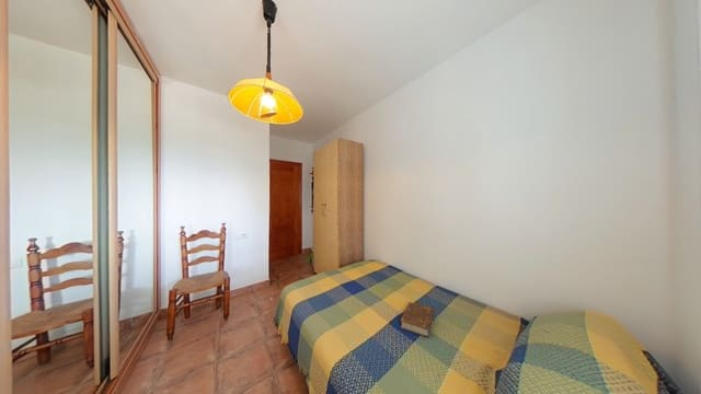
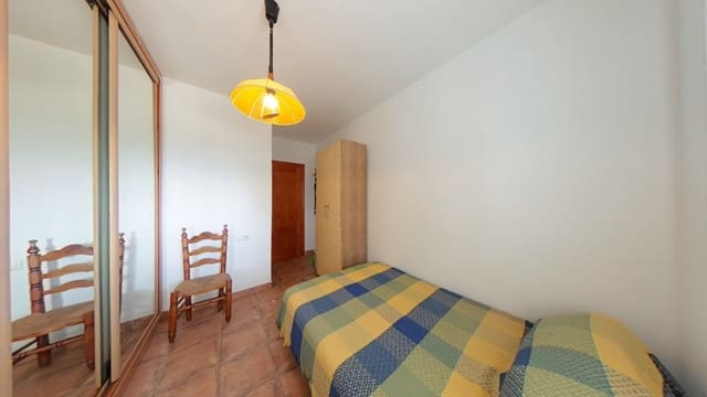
- book [400,301,435,338]
